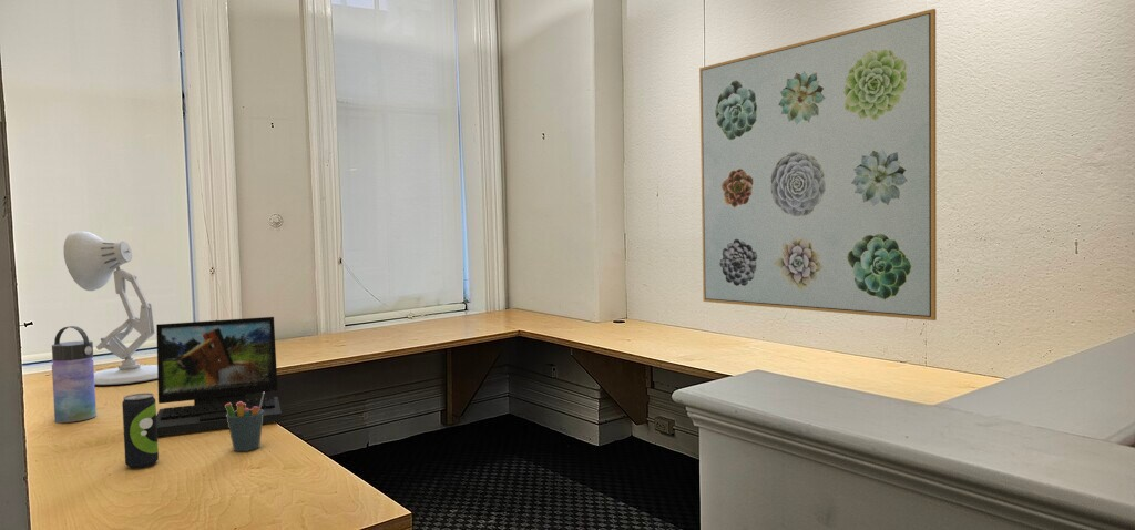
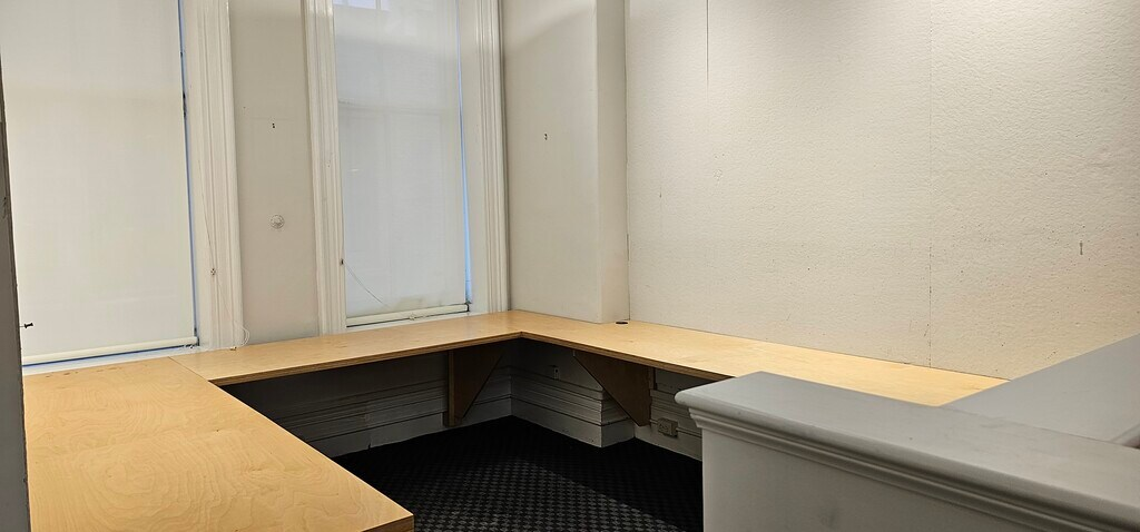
- desk lamp [63,230,157,386]
- laptop [155,316,283,437]
- water bottle [51,325,98,424]
- pen holder [225,393,265,452]
- beverage can [121,391,160,469]
- wall art [698,8,938,322]
